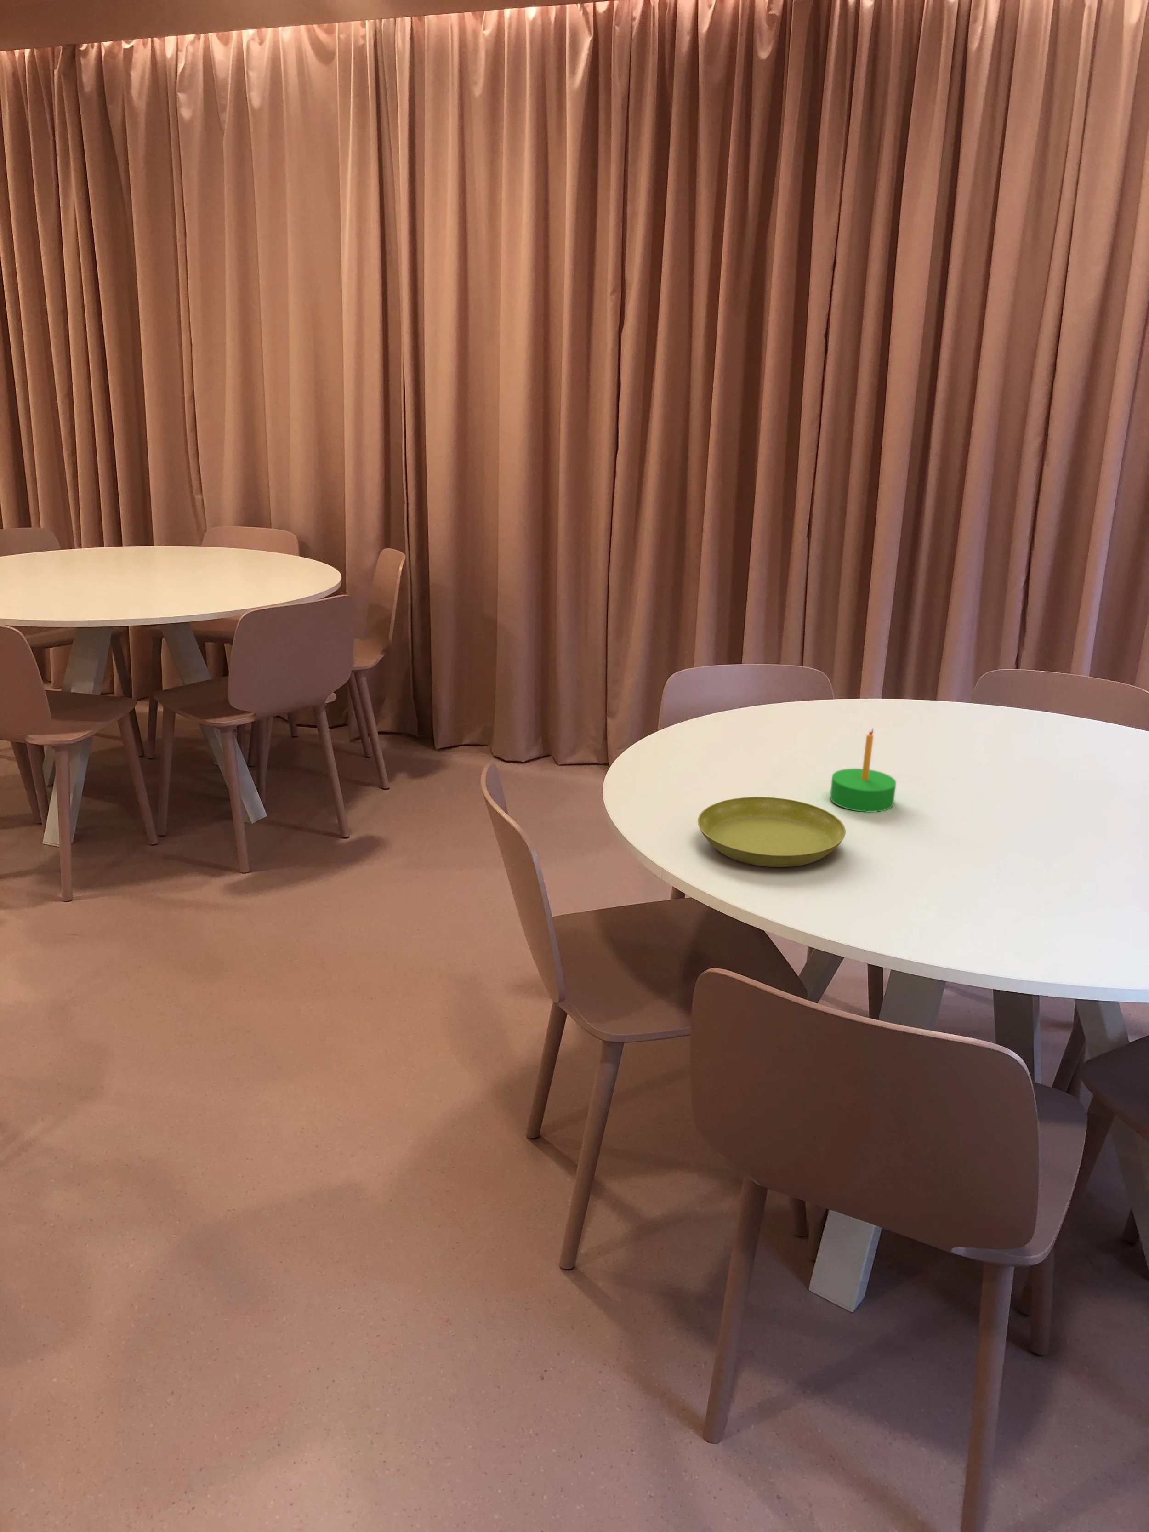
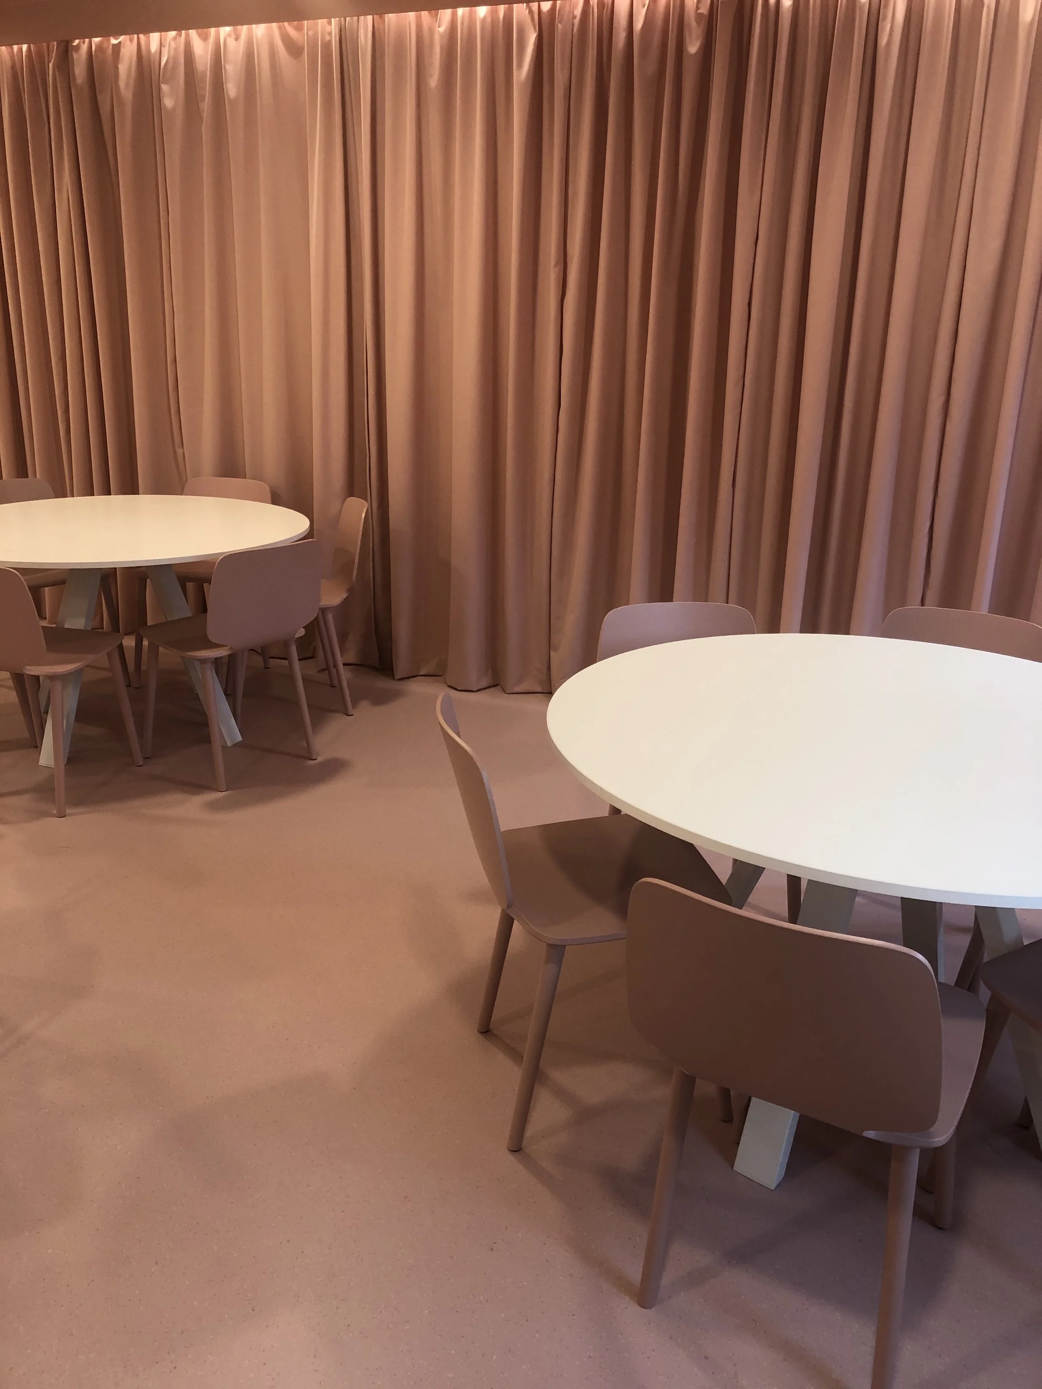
- candle [829,728,897,812]
- saucer [698,797,846,868]
